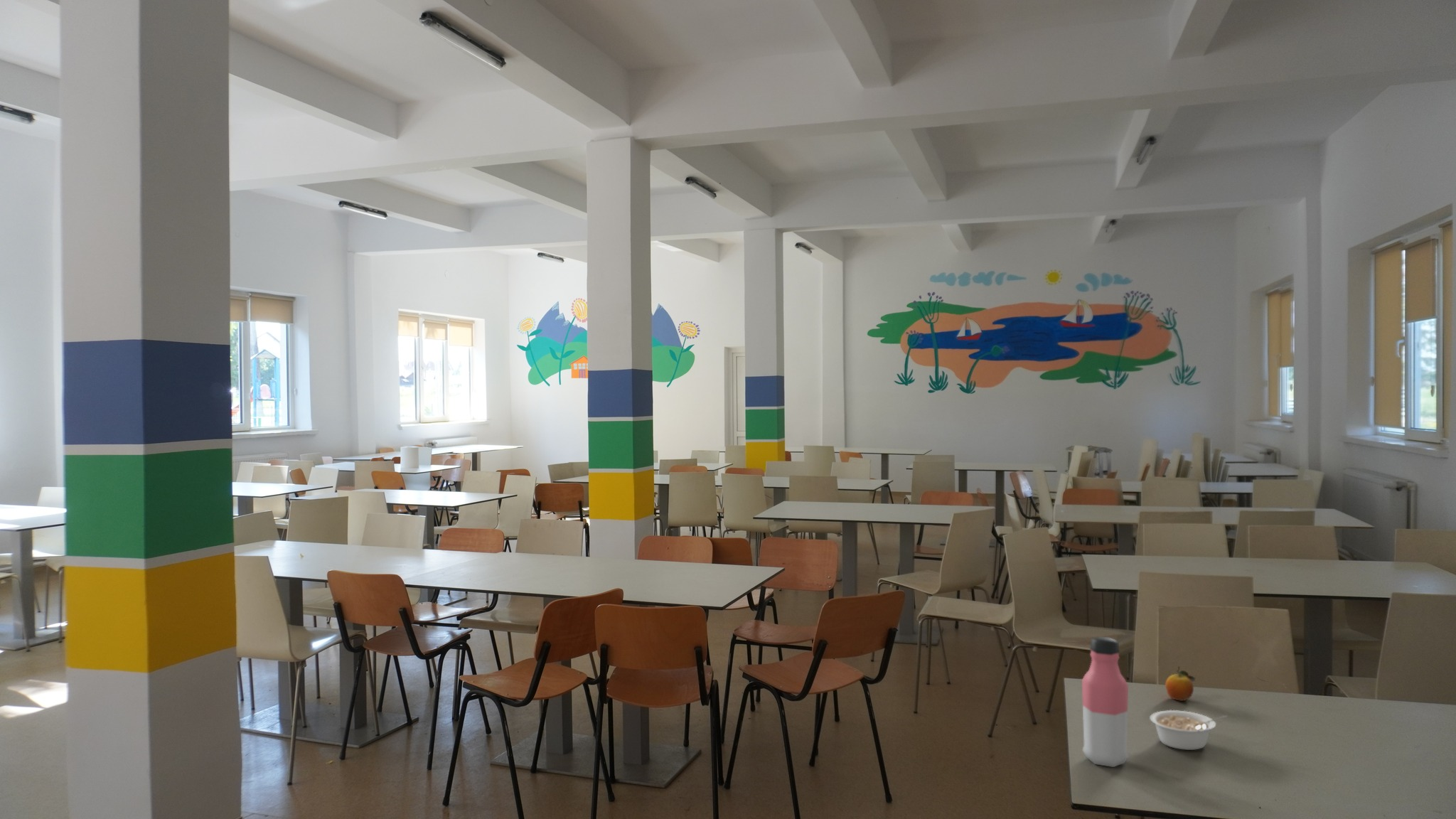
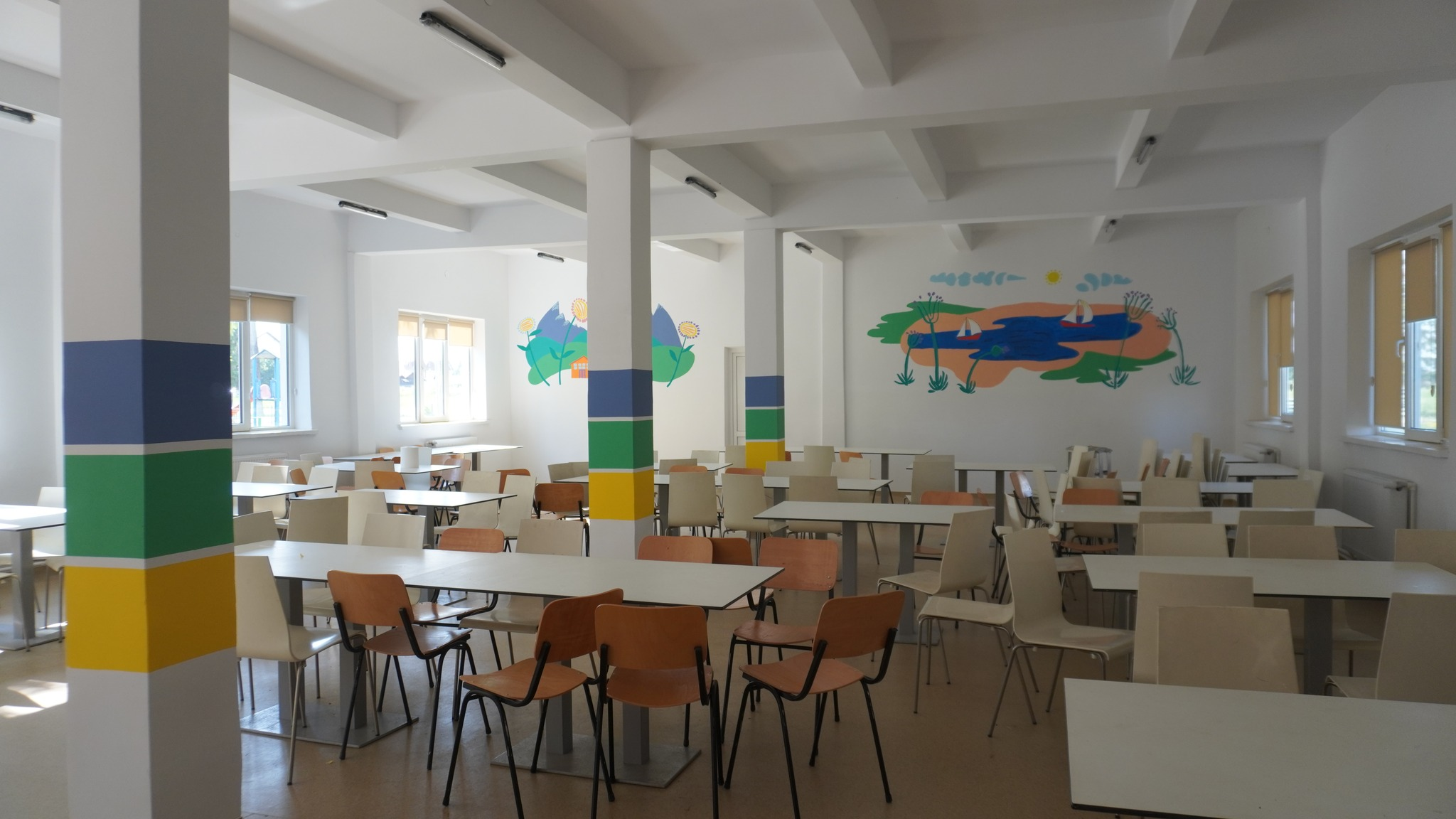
- legume [1149,710,1228,751]
- fruit [1165,665,1197,702]
- water bottle [1081,636,1129,768]
